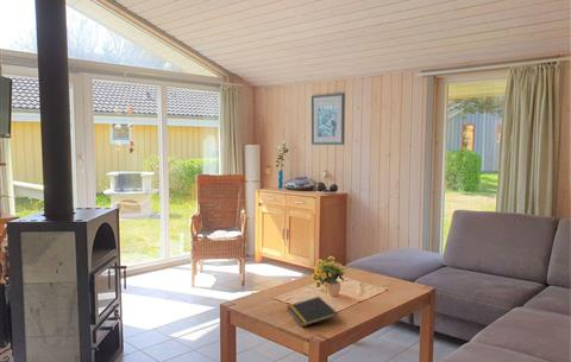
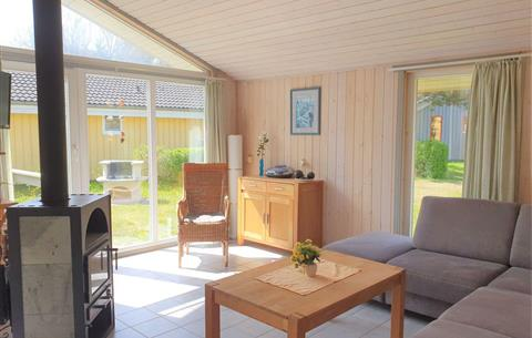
- notepad [286,296,339,328]
